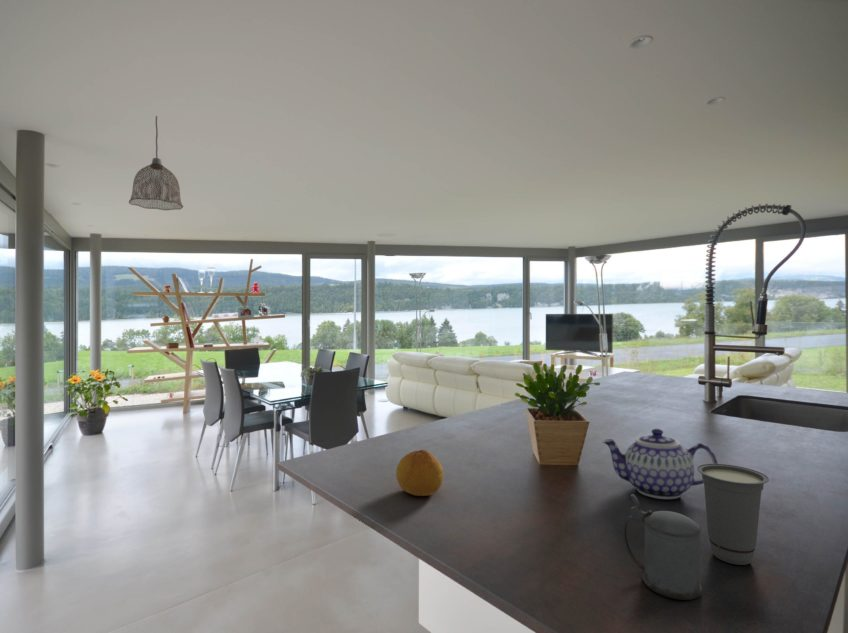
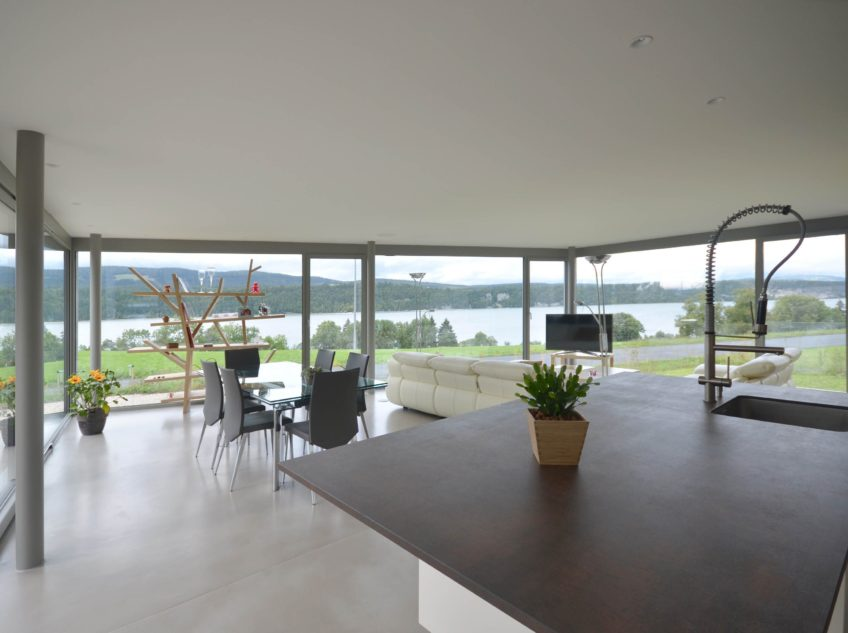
- pendant lamp [128,115,184,211]
- fruit [395,449,445,497]
- beer stein [622,493,703,601]
- cup [696,463,770,566]
- teapot [601,428,719,500]
